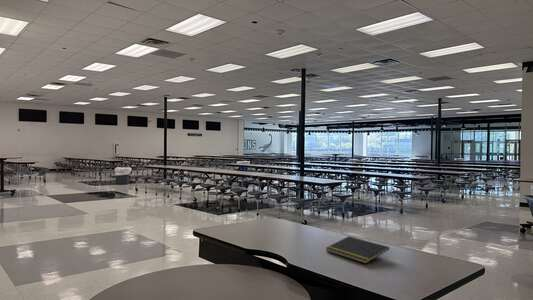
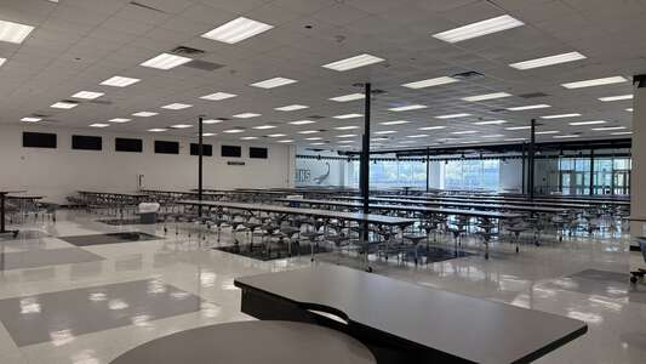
- notepad [325,235,390,265]
